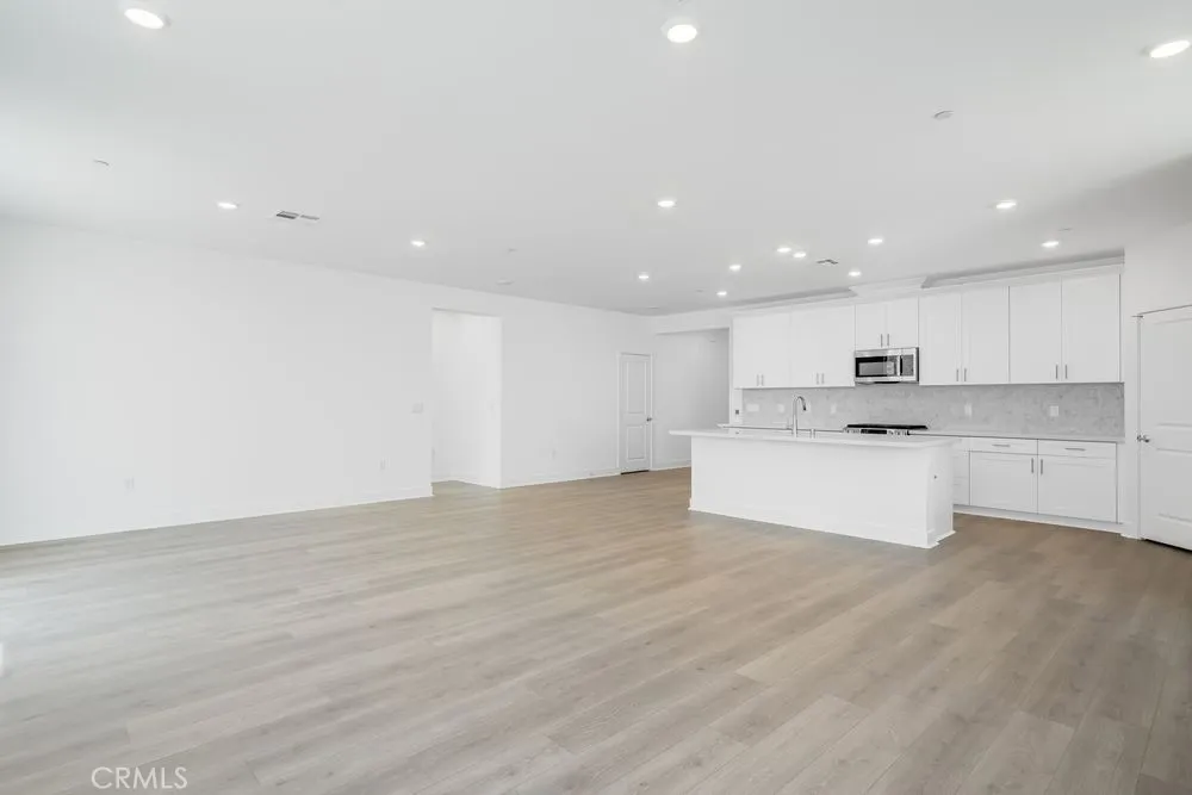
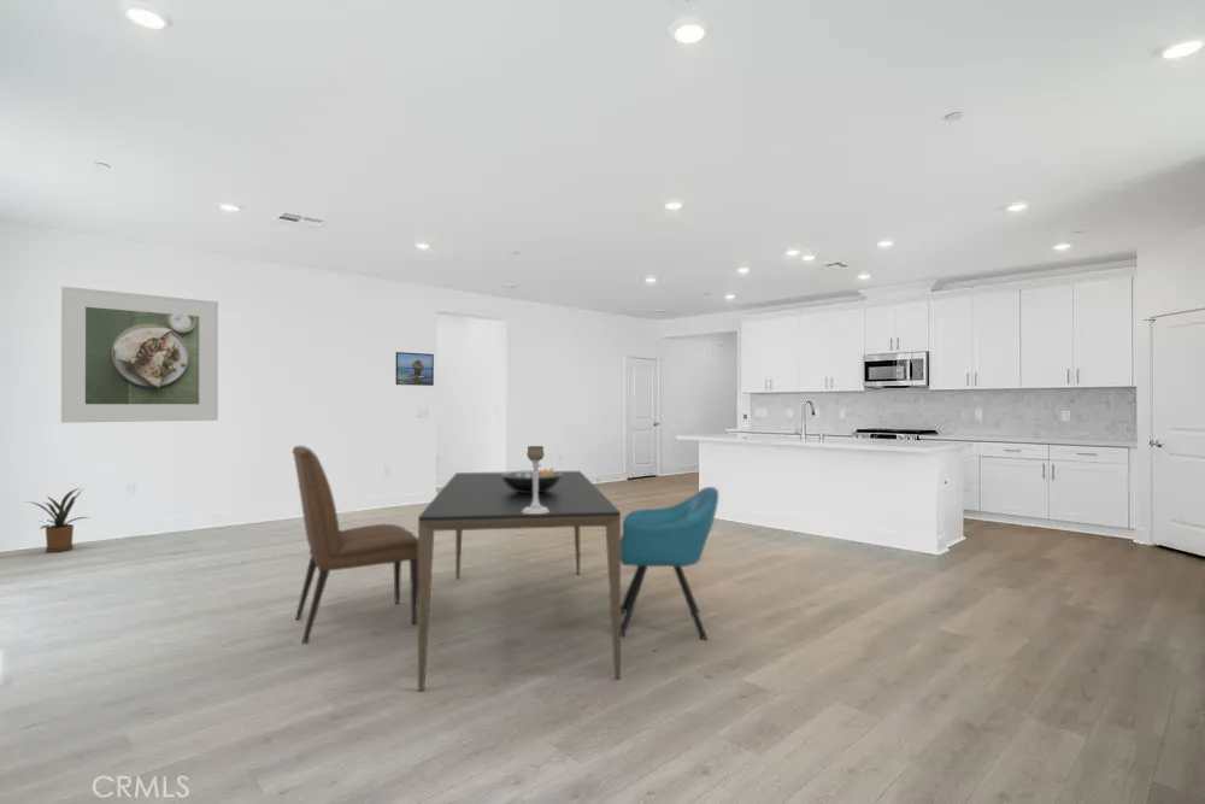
+ fruit bowl [500,466,563,493]
+ chair [292,445,418,644]
+ dining table [417,470,622,692]
+ chair [621,486,719,641]
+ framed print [394,351,435,387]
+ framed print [60,286,219,424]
+ house plant [23,486,90,553]
+ candle holder [522,445,549,513]
